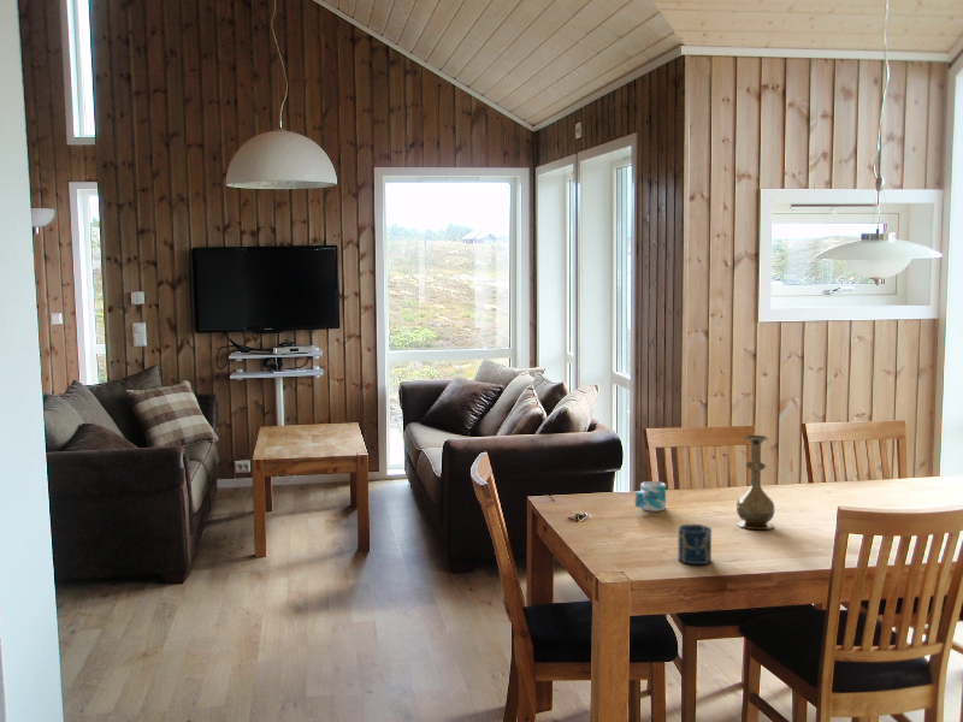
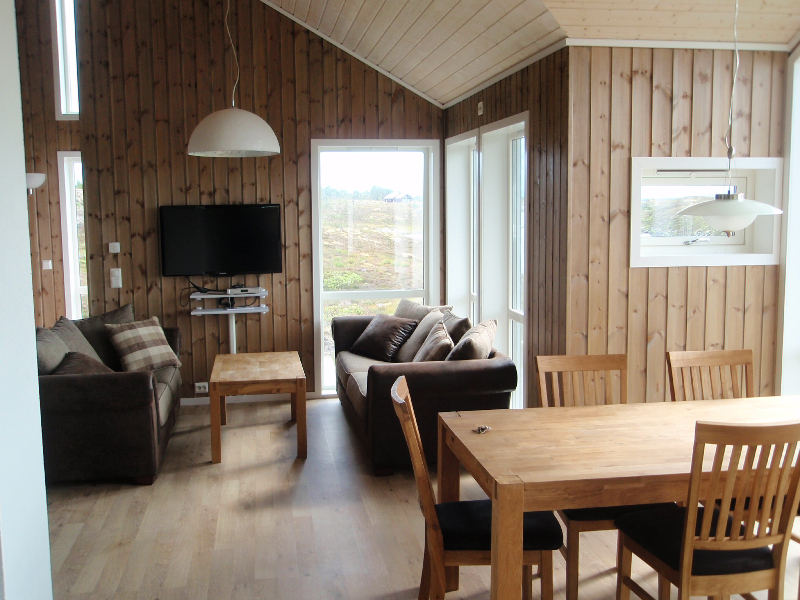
- mug [634,480,667,513]
- cup [677,523,713,566]
- vase [735,434,776,531]
